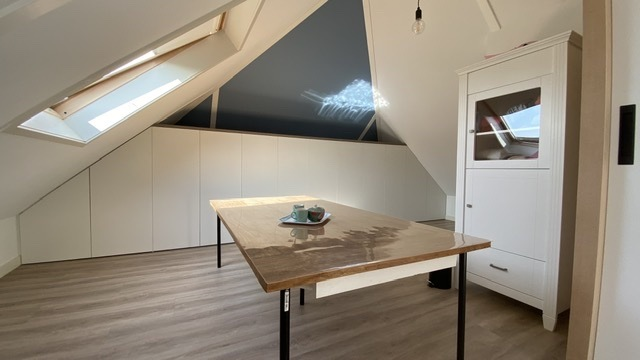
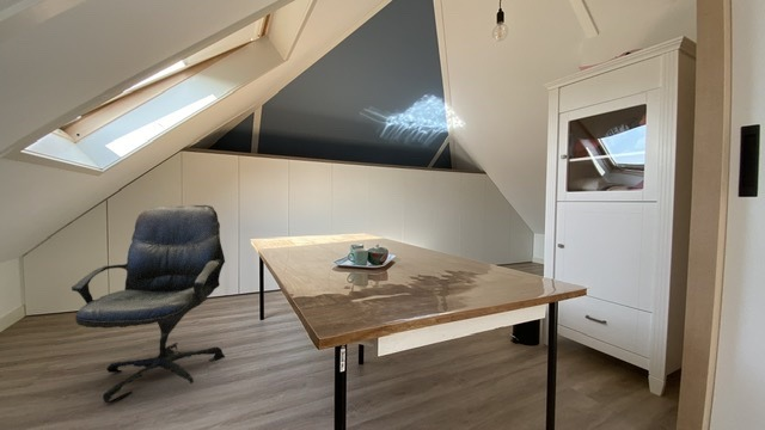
+ office chair [71,204,226,404]
